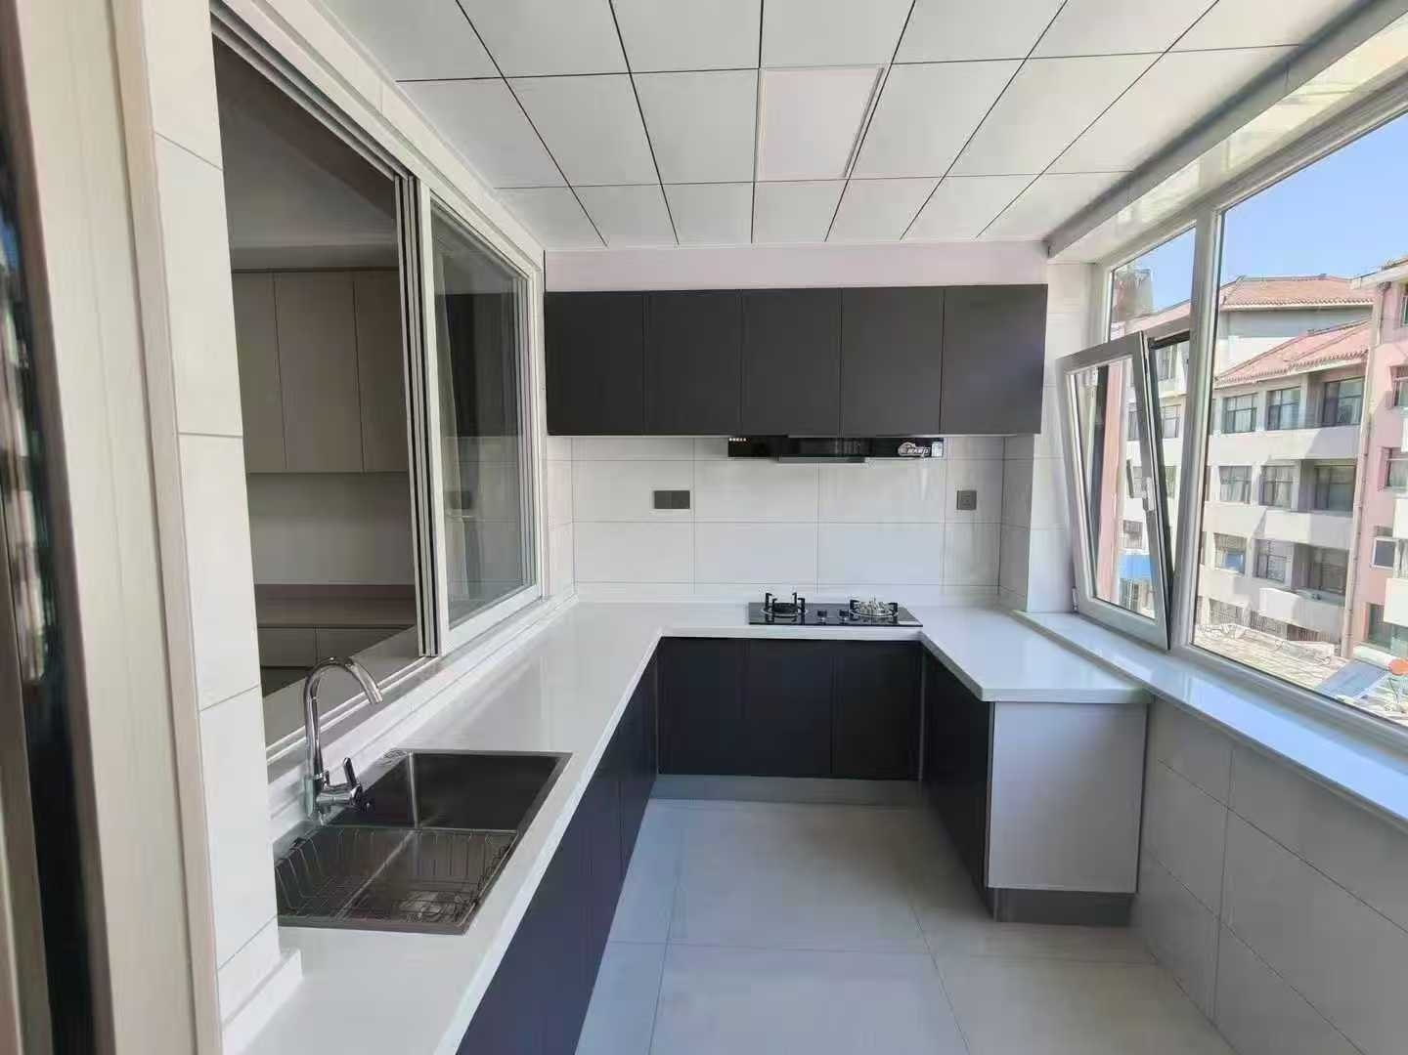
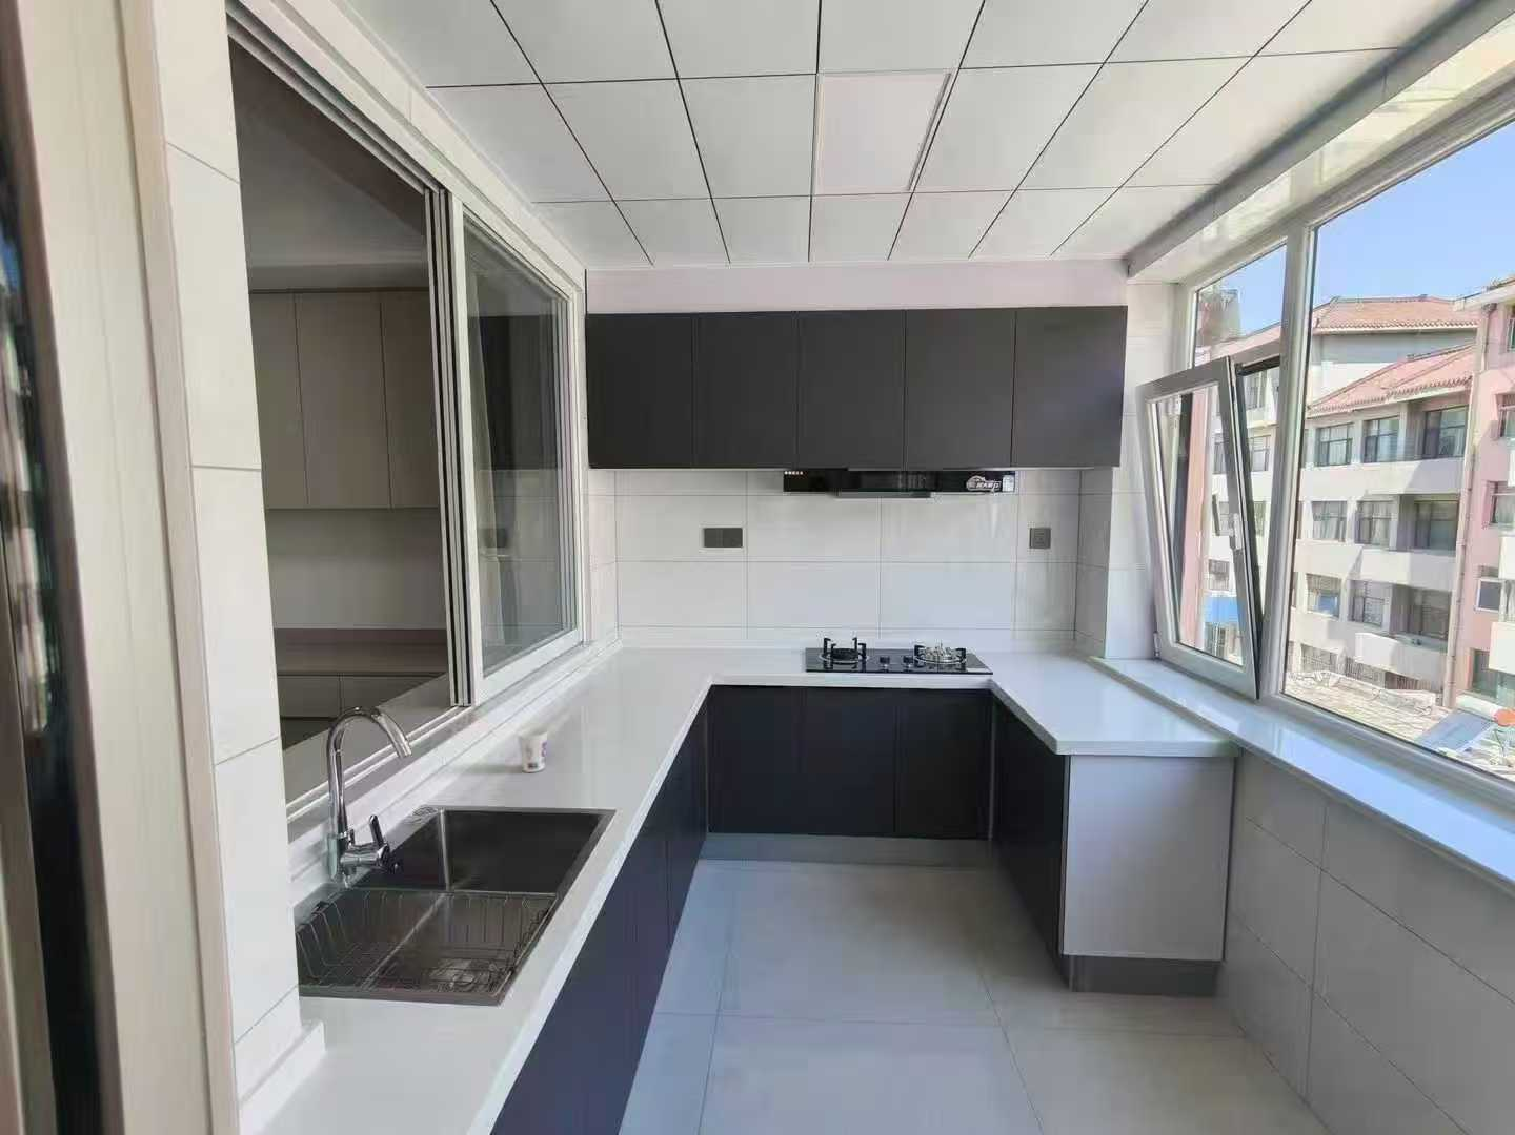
+ cup [515,726,549,774]
